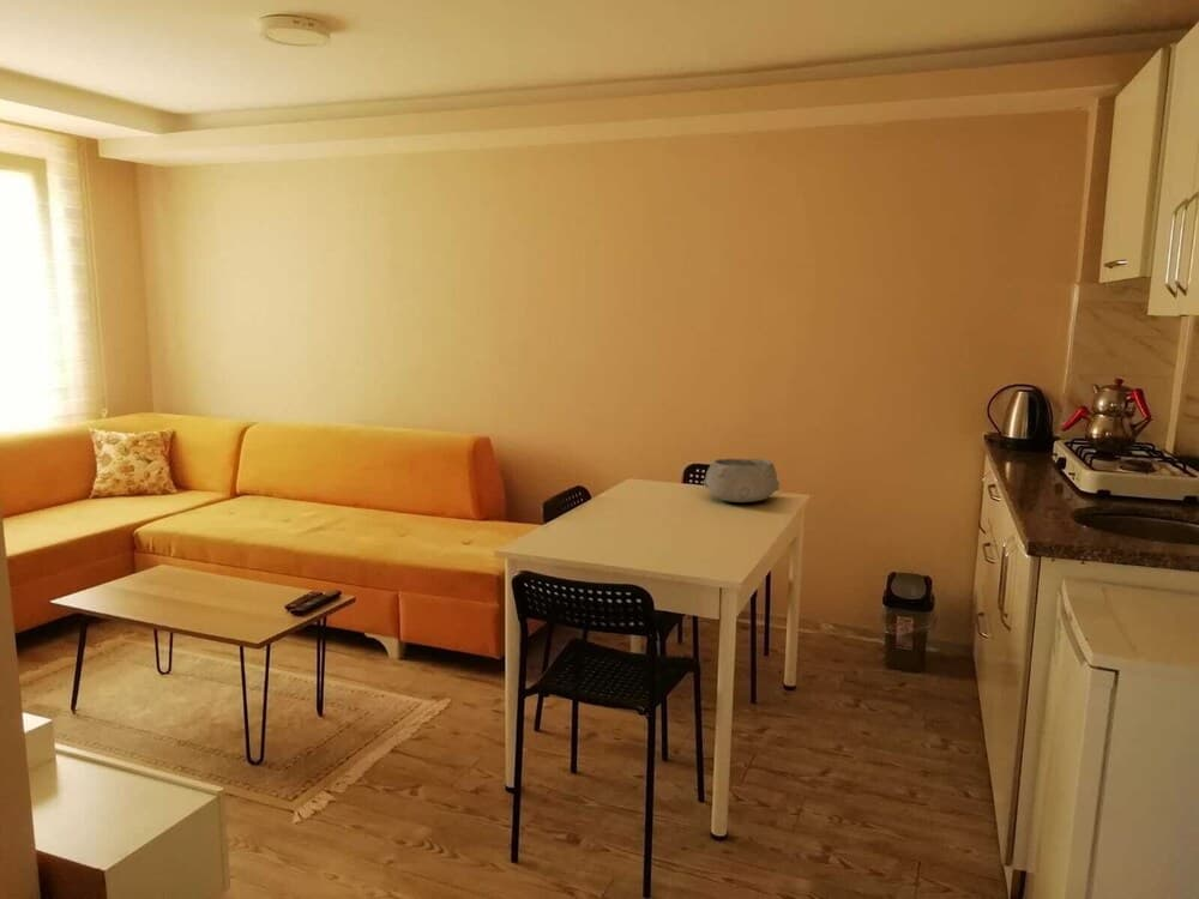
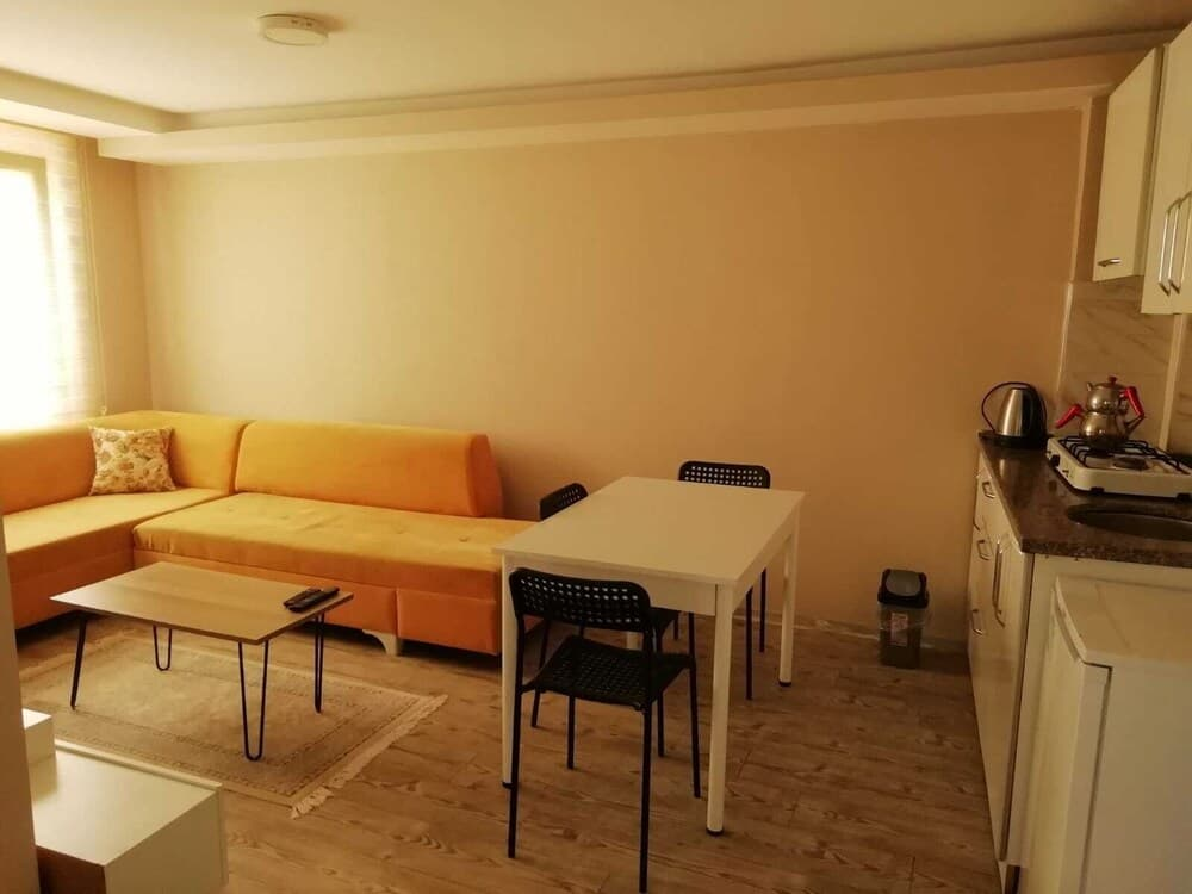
- bowl [703,457,781,503]
